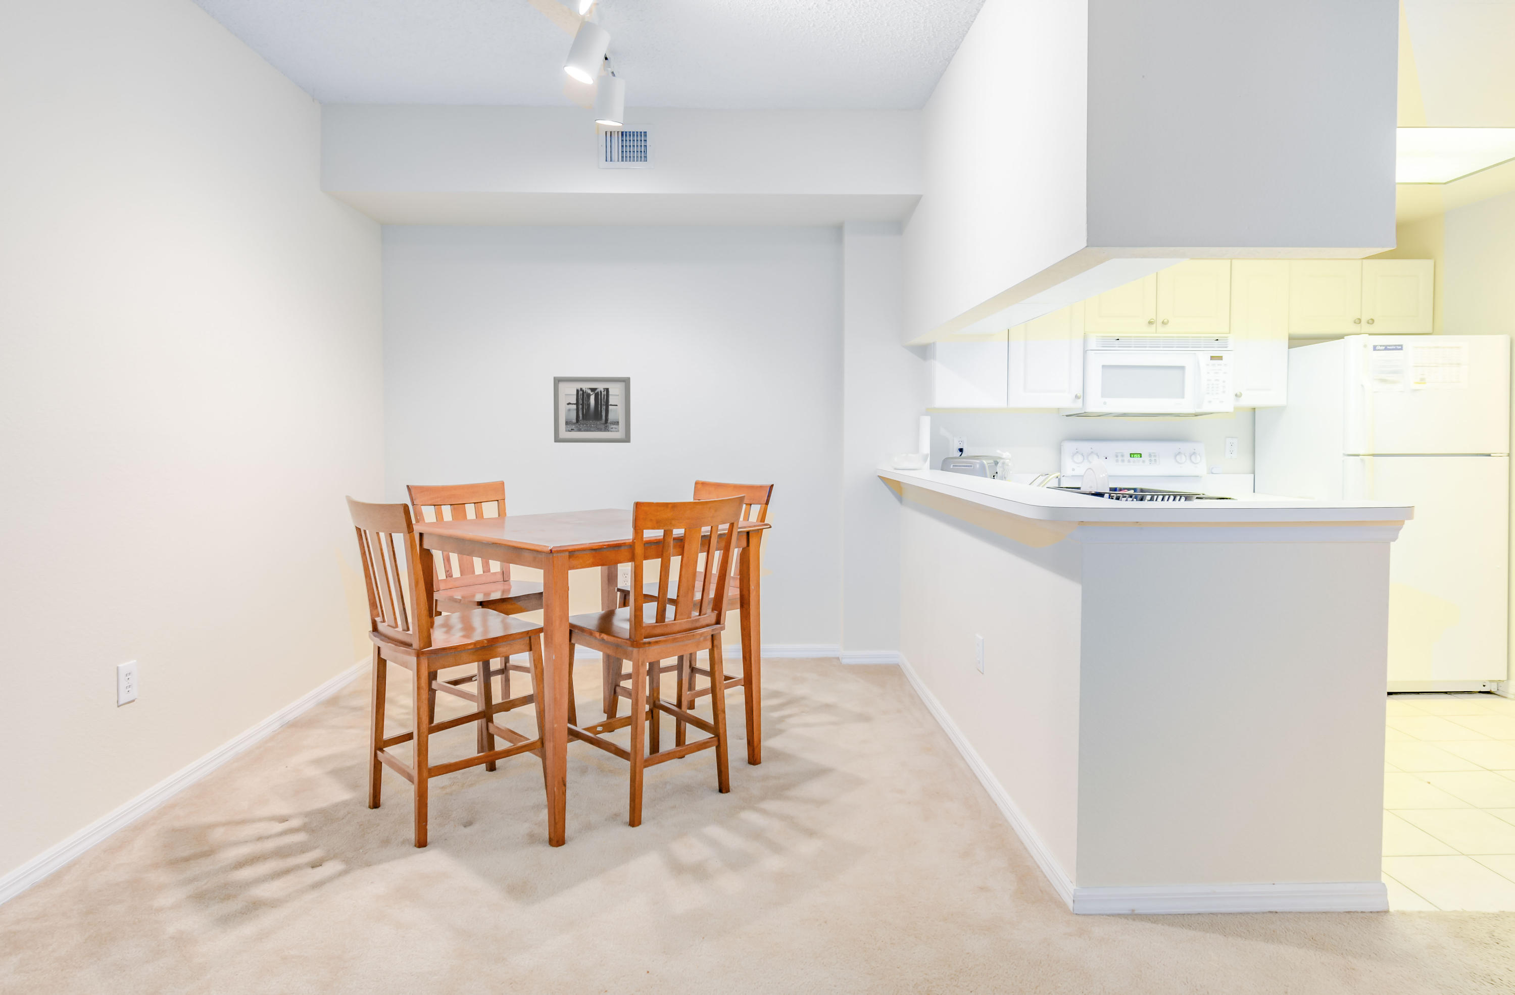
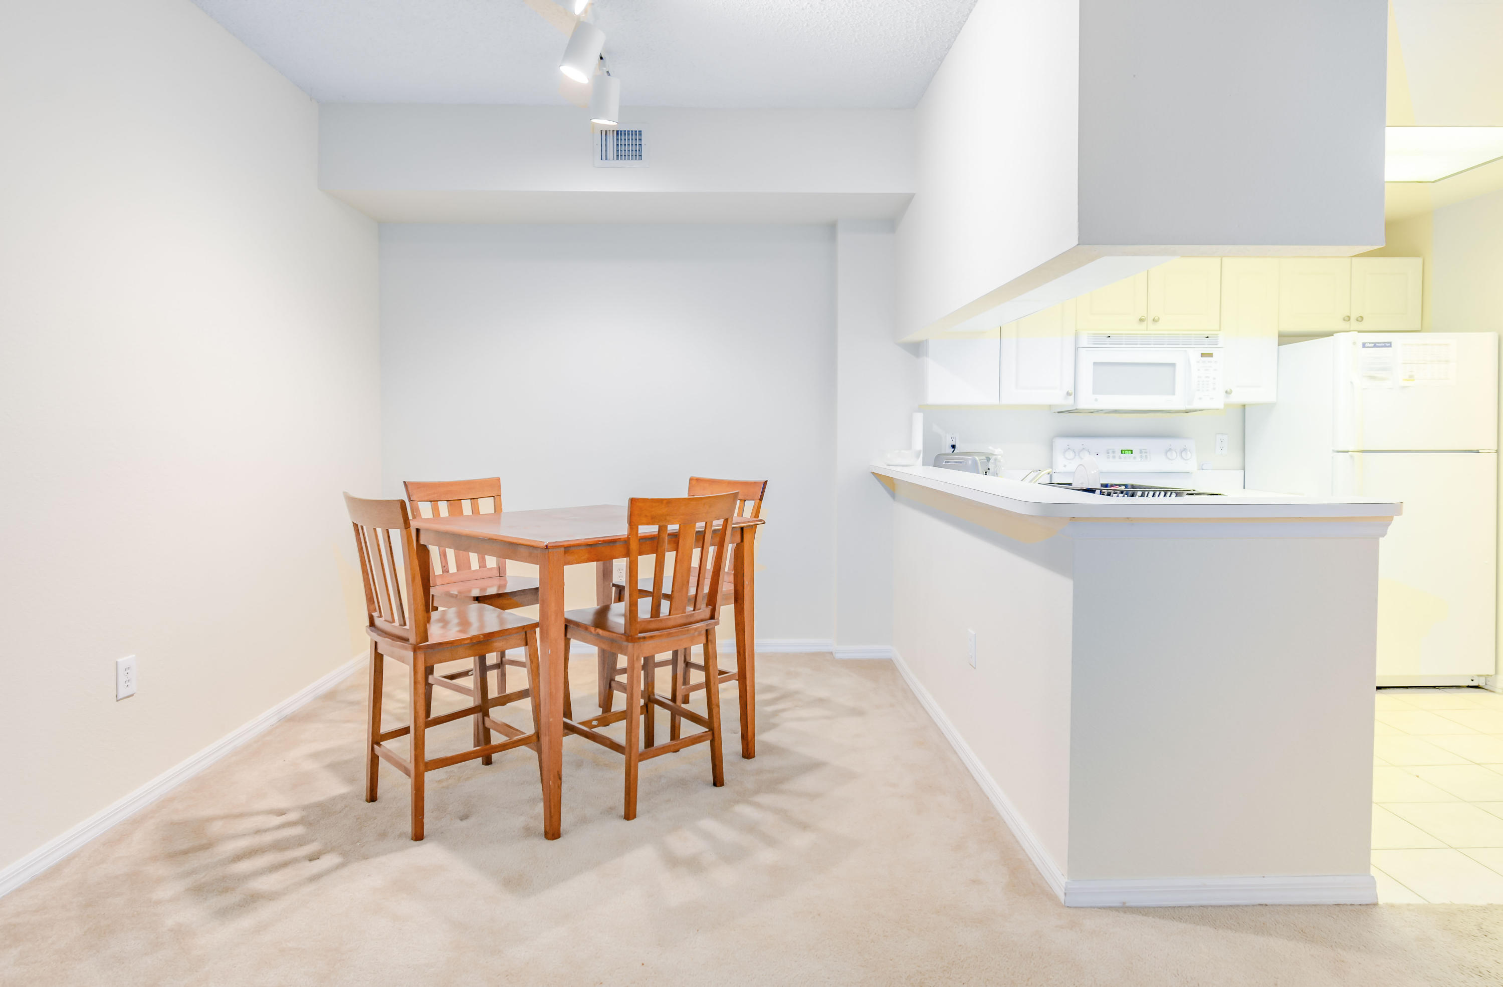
- wall art [553,376,631,443]
